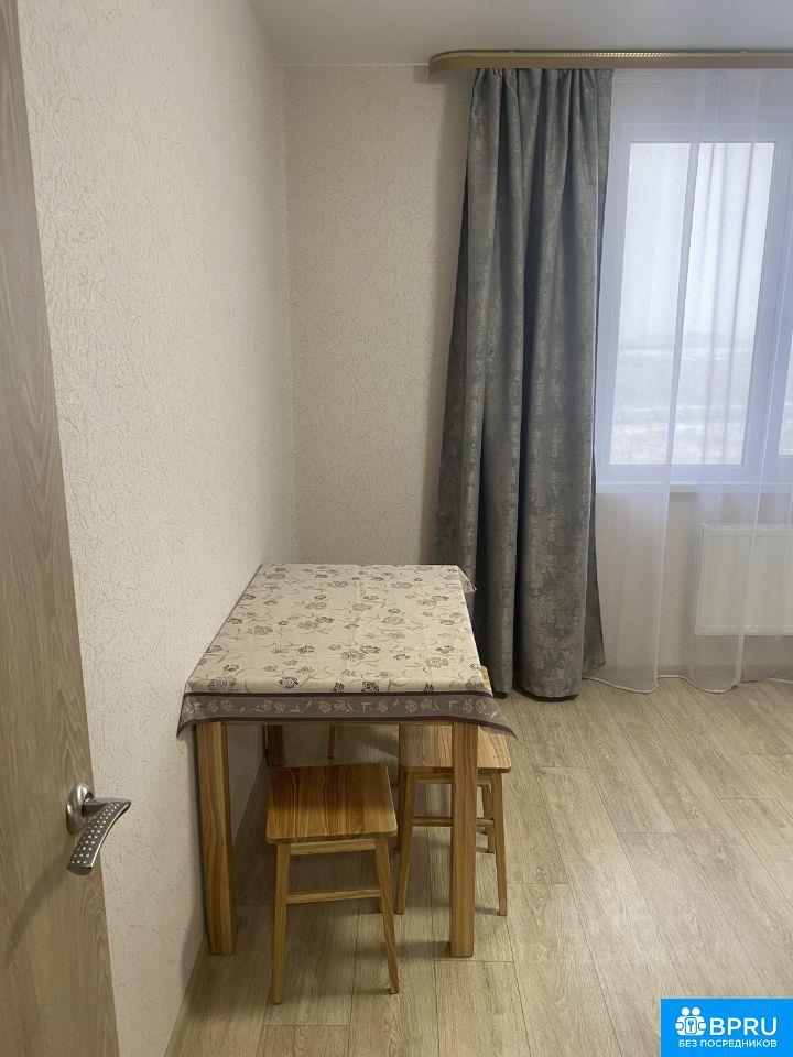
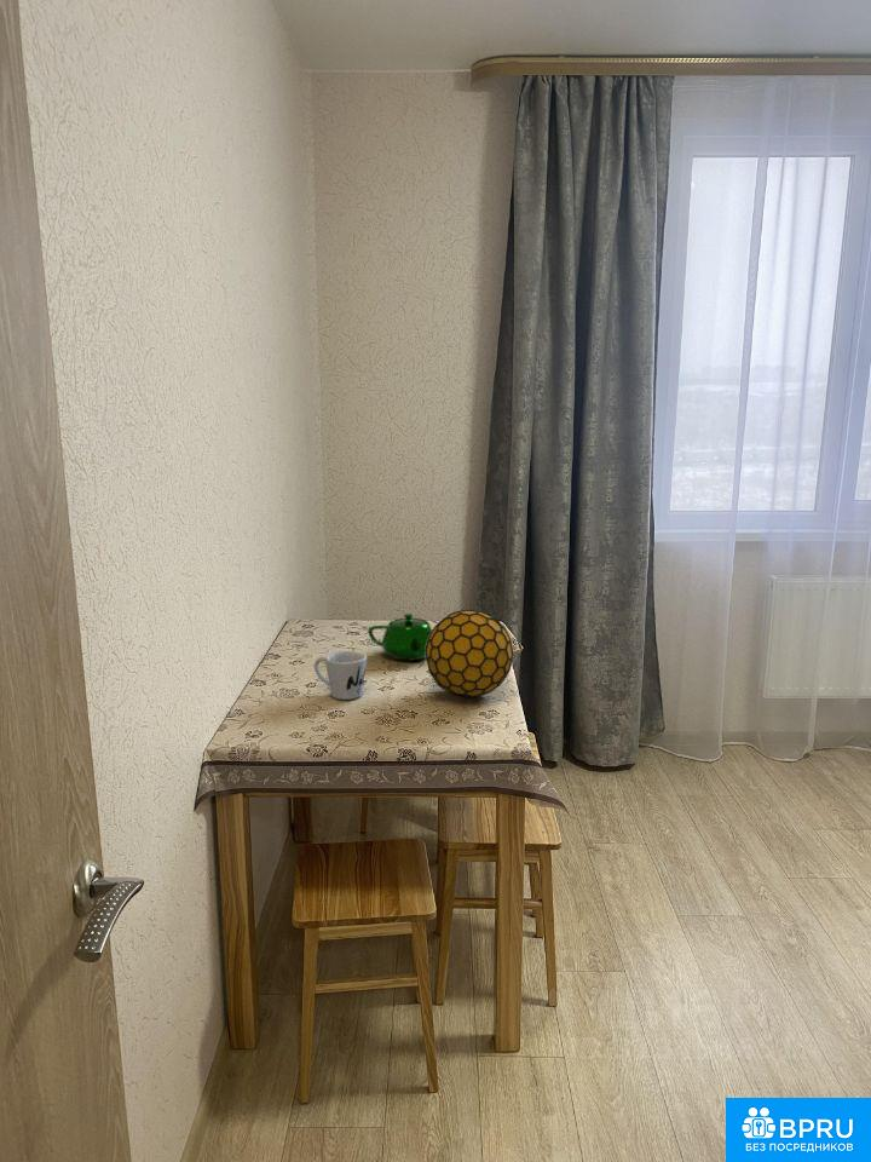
+ mug [313,650,368,701]
+ teapot [367,612,433,662]
+ decorative ball [425,609,514,698]
